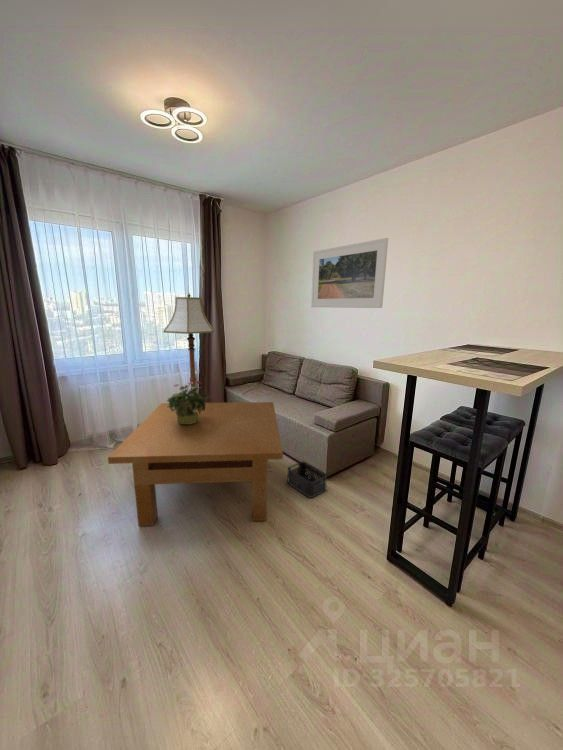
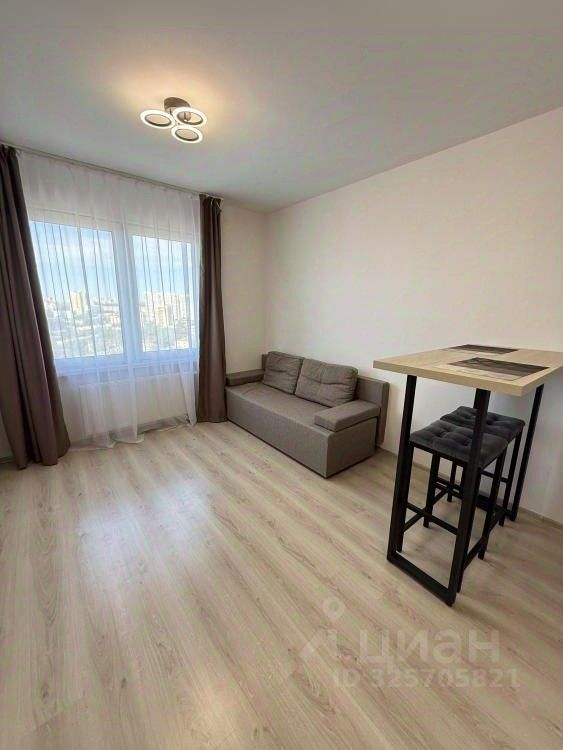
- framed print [310,237,389,309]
- table [107,401,284,527]
- potted plant [166,380,211,424]
- floor lamp [162,292,215,395]
- storage bin [286,460,328,499]
